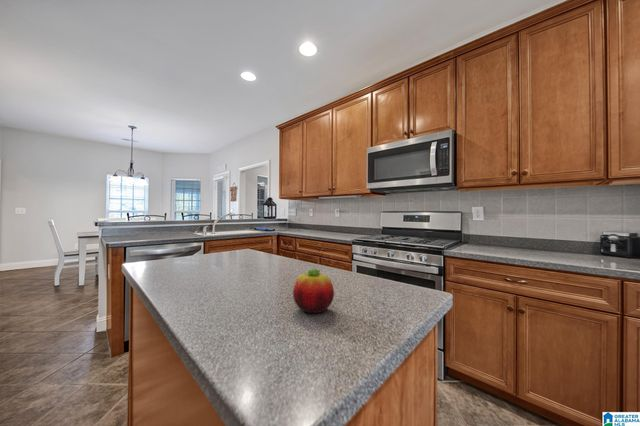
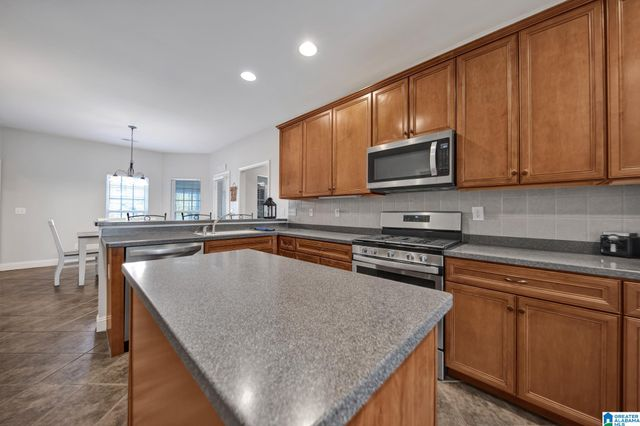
- fruit [292,268,335,314]
